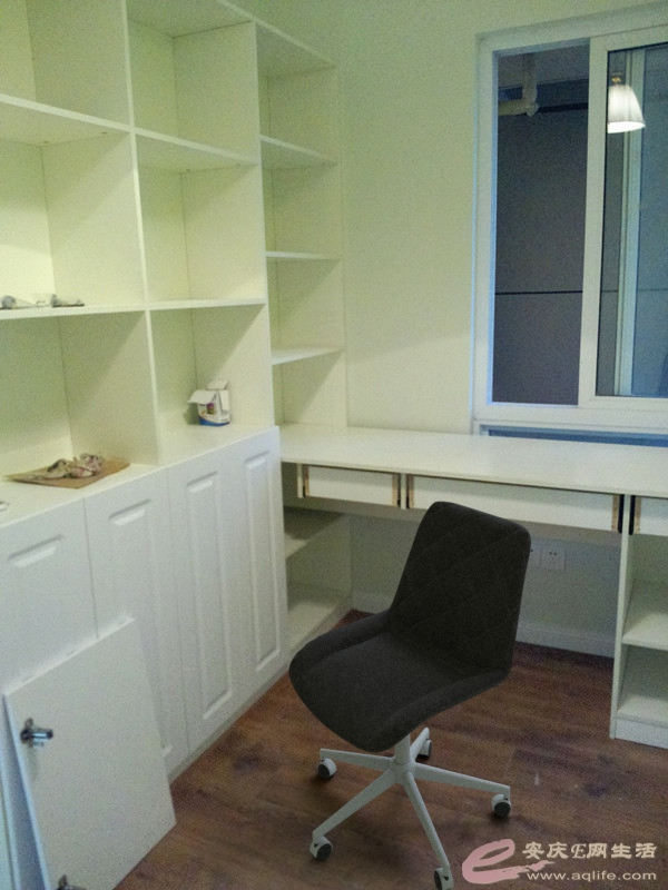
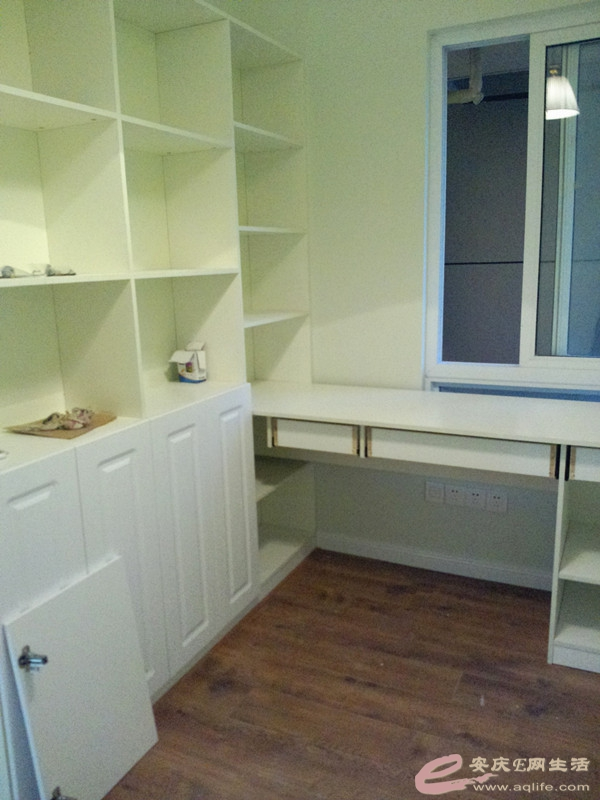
- office chair [287,500,532,890]
